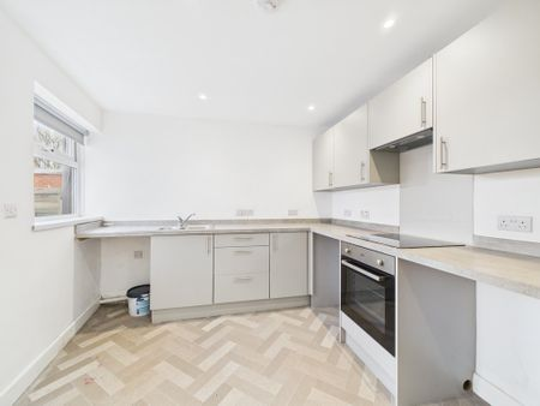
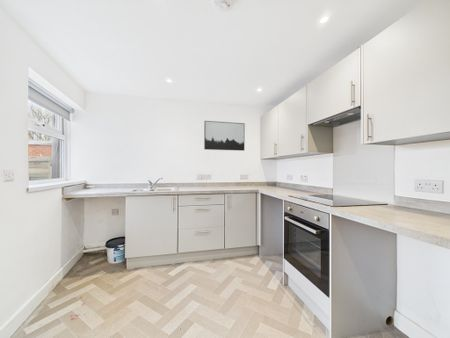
+ wall art [203,120,246,152]
